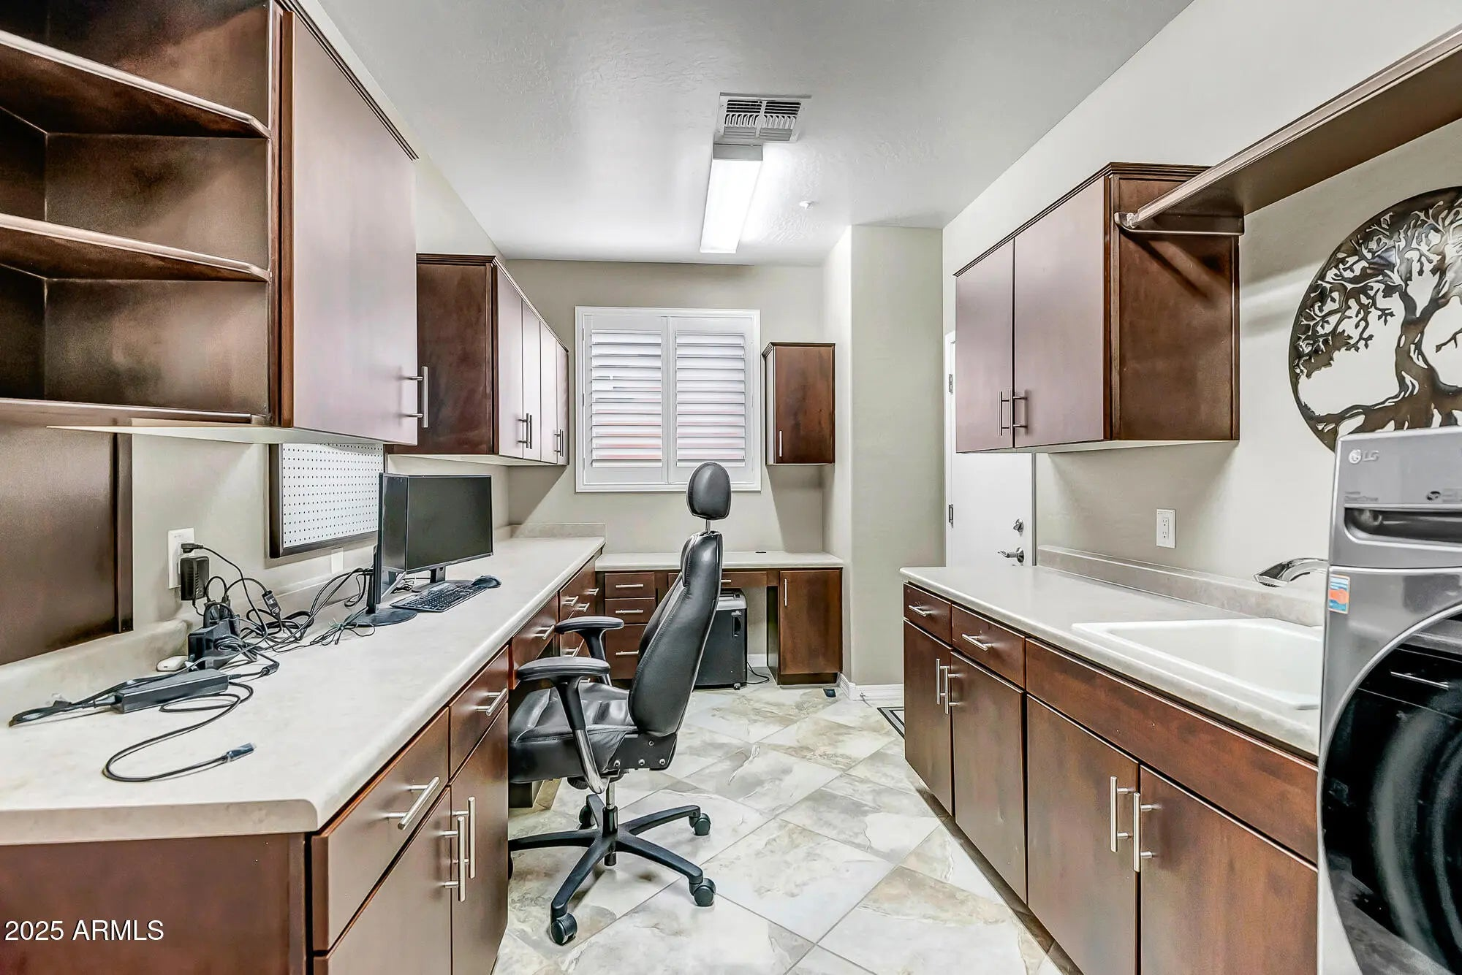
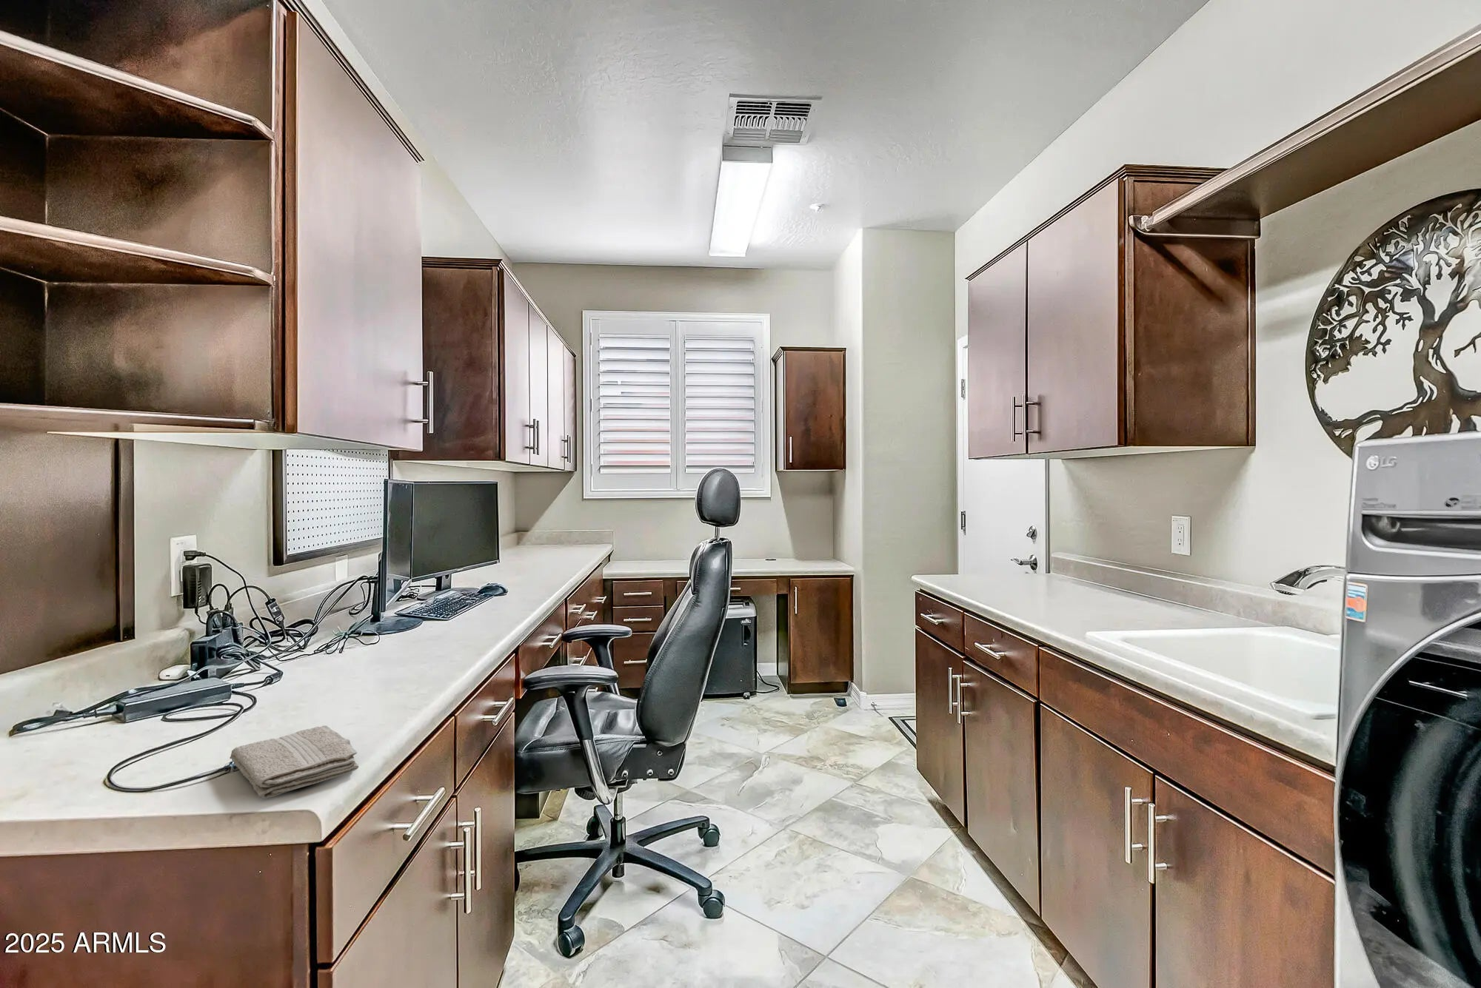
+ washcloth [228,724,359,799]
